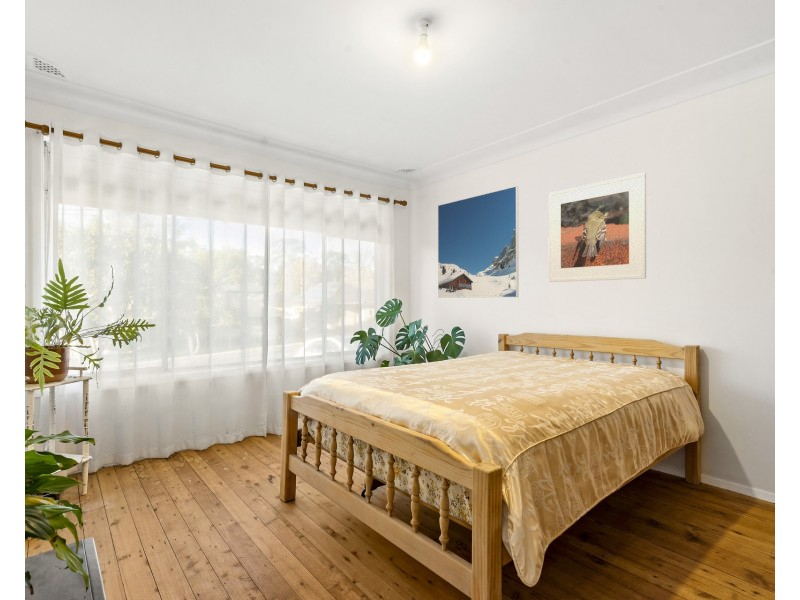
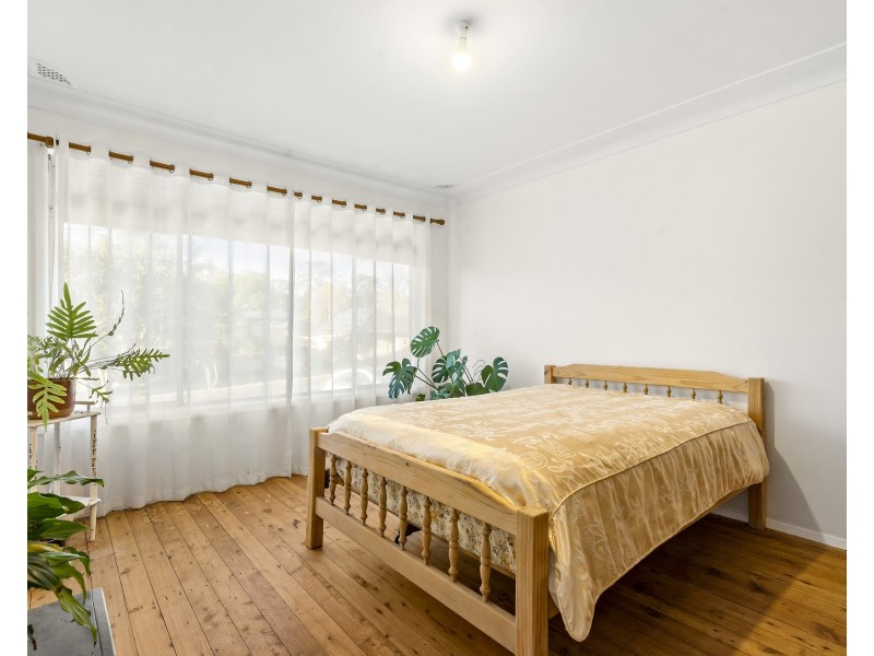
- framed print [437,185,519,299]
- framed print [547,171,647,283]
